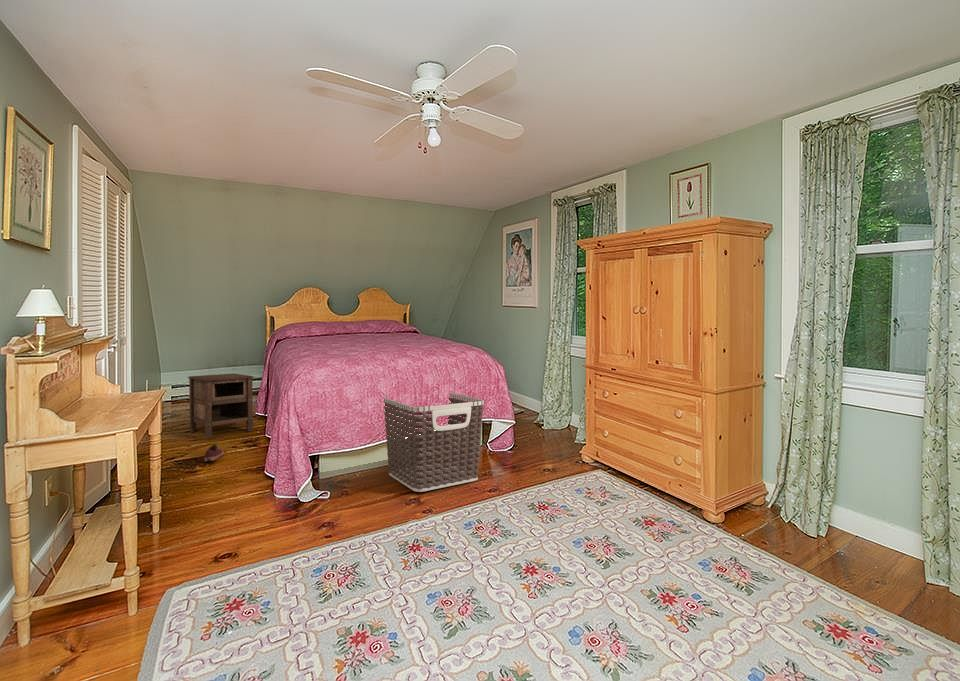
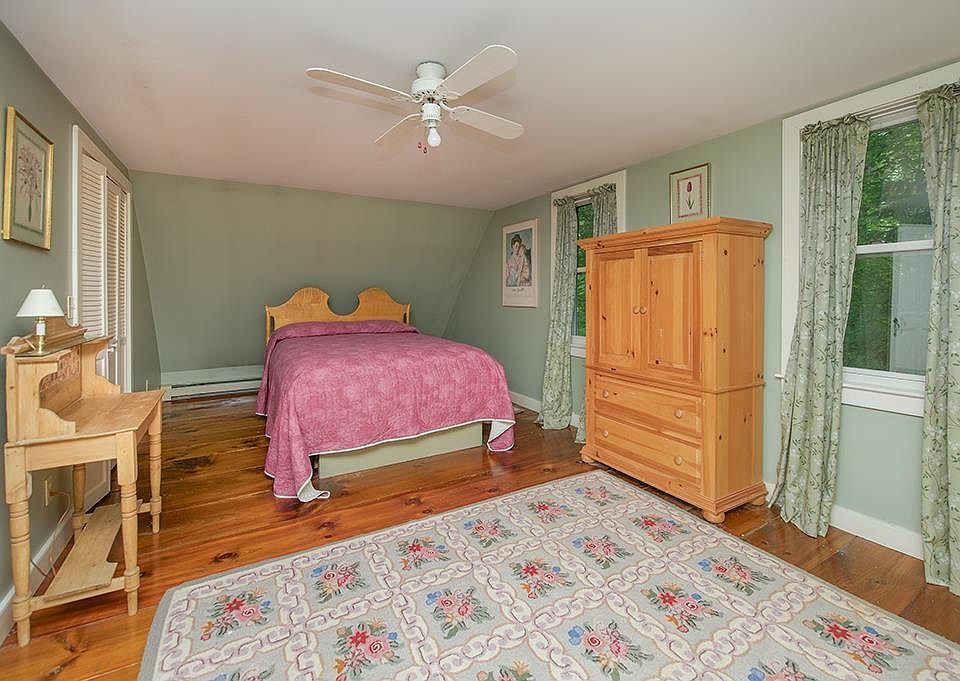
- clothes hamper [383,392,485,493]
- nightstand [187,372,255,439]
- shoe [203,443,225,462]
